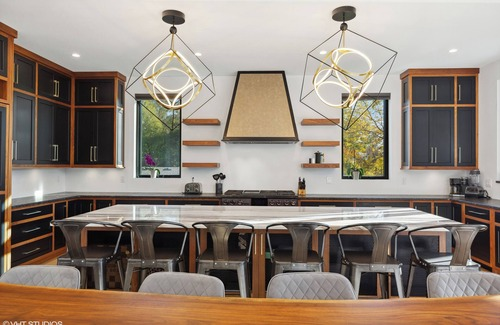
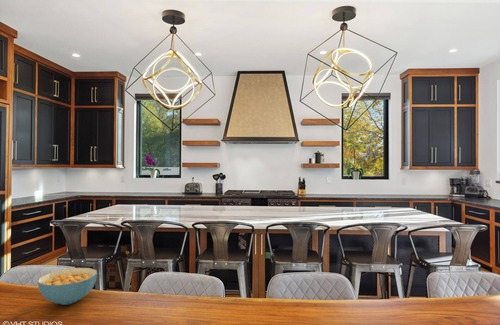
+ cereal bowl [37,267,98,306]
